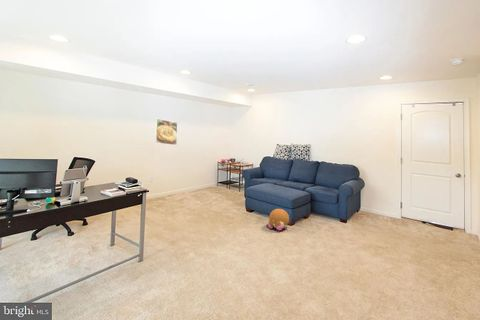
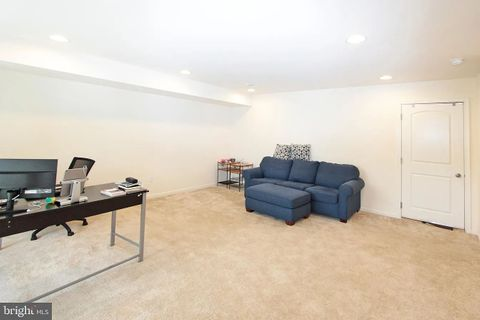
- plush toy [267,208,290,231]
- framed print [154,118,179,146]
